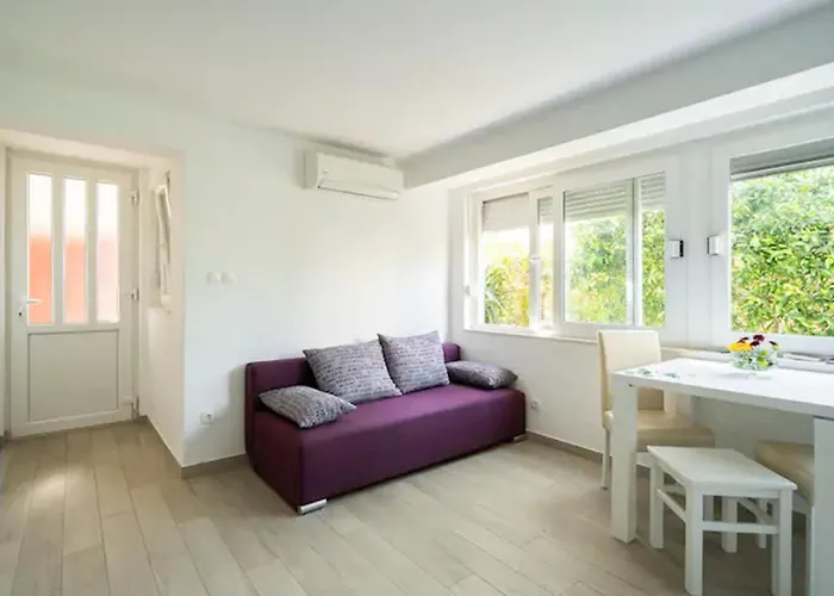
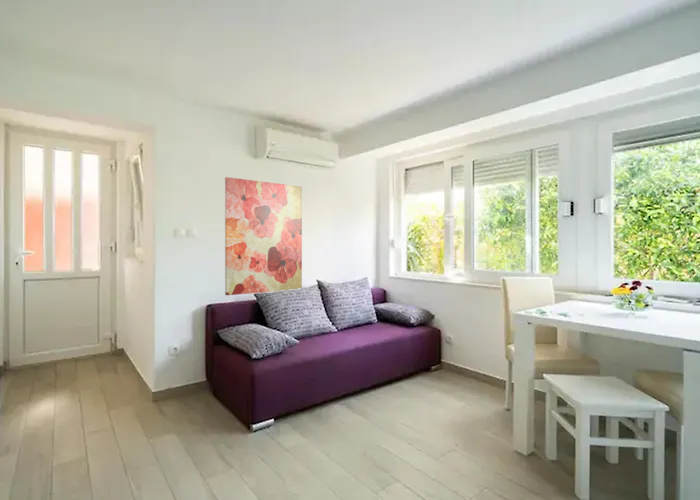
+ wall art [224,176,303,296]
